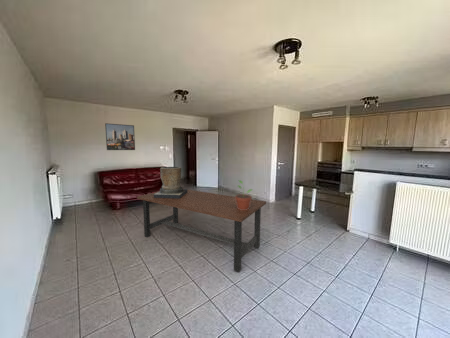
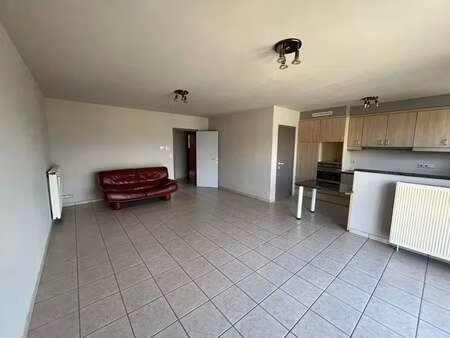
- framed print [104,122,136,151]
- dining table [136,188,267,273]
- potted plant [234,179,254,210]
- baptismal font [154,166,188,199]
